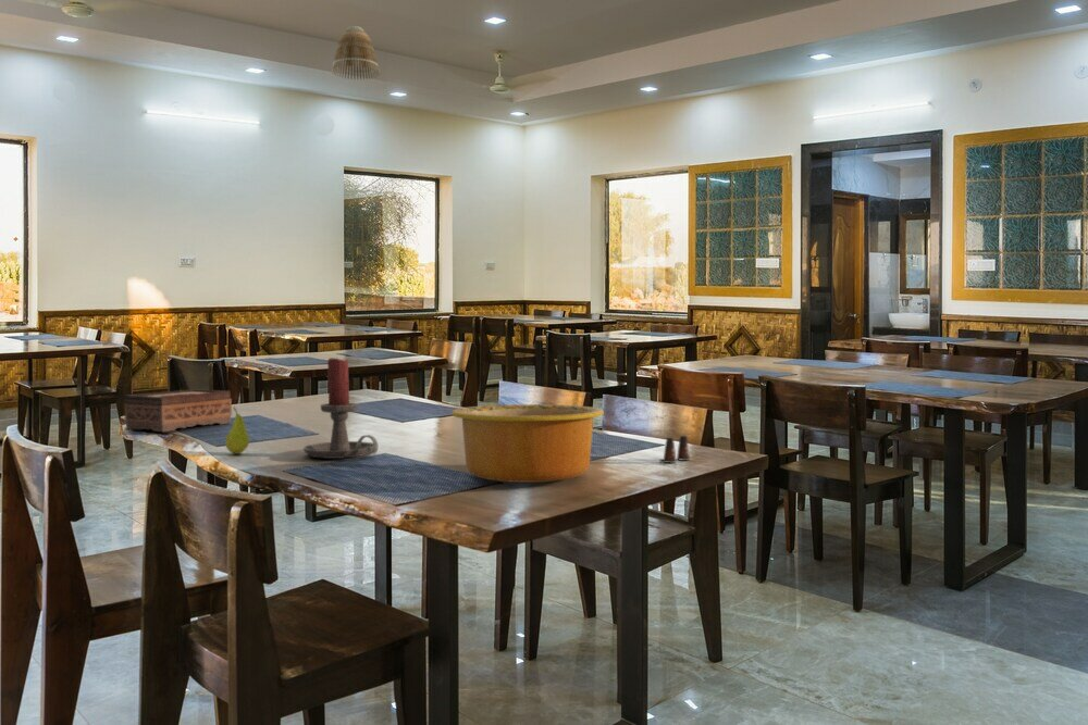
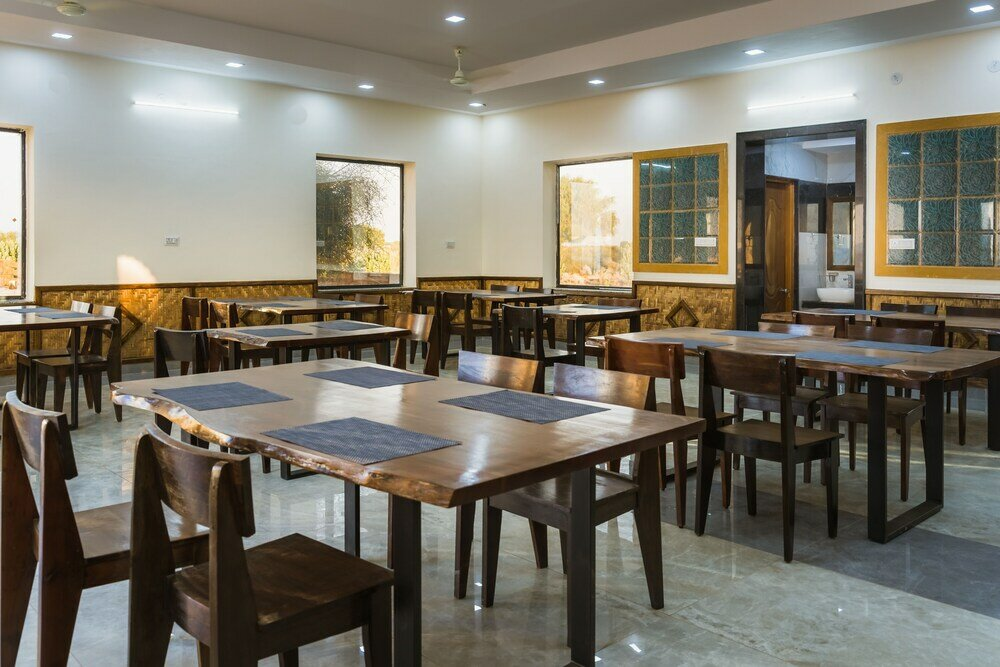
- tissue box [123,388,233,433]
- fruit [224,407,250,455]
- bowl [450,403,605,484]
- salt shaker [658,435,691,464]
- candle holder [302,357,380,460]
- lamp shade [331,25,381,82]
